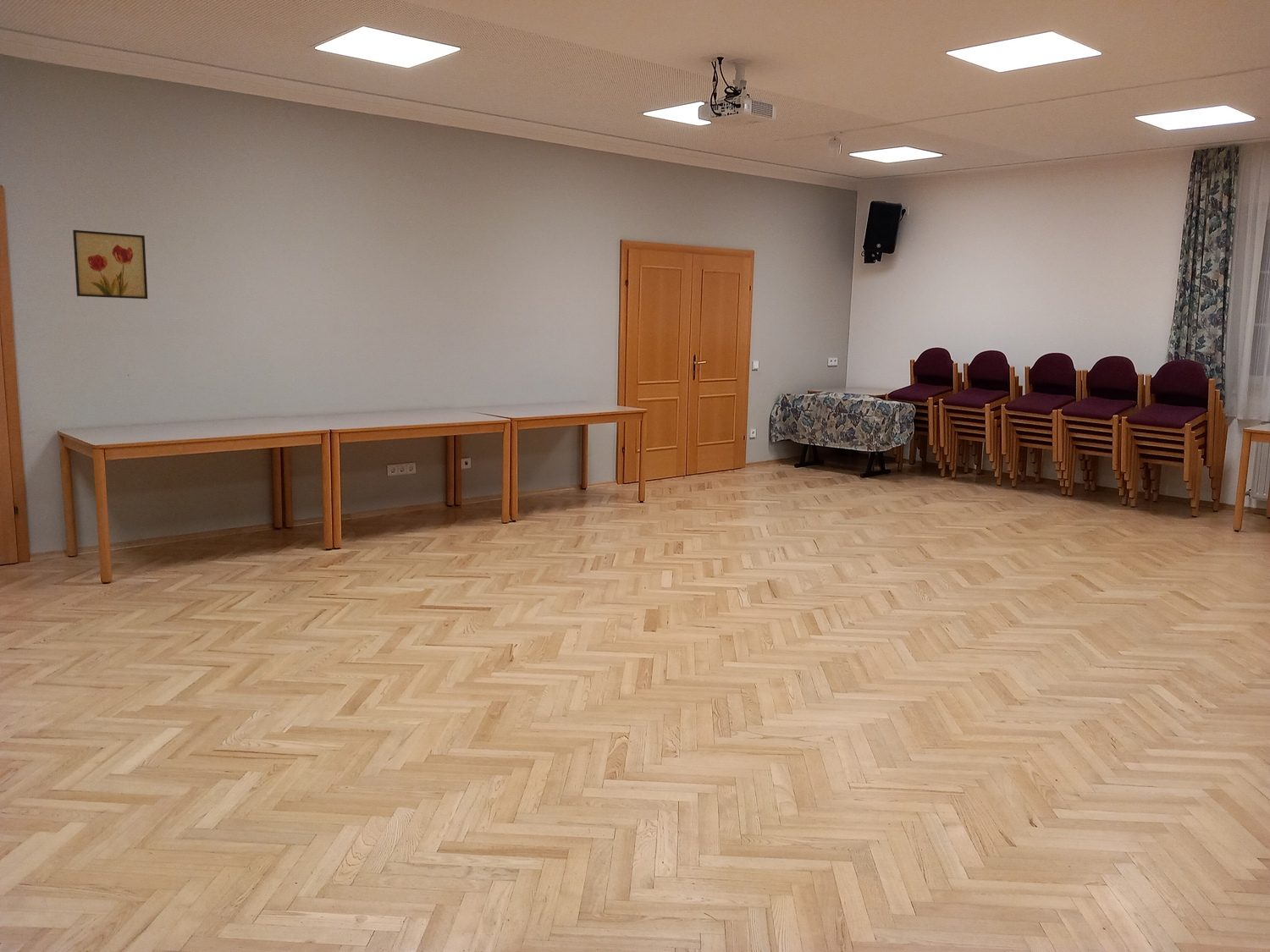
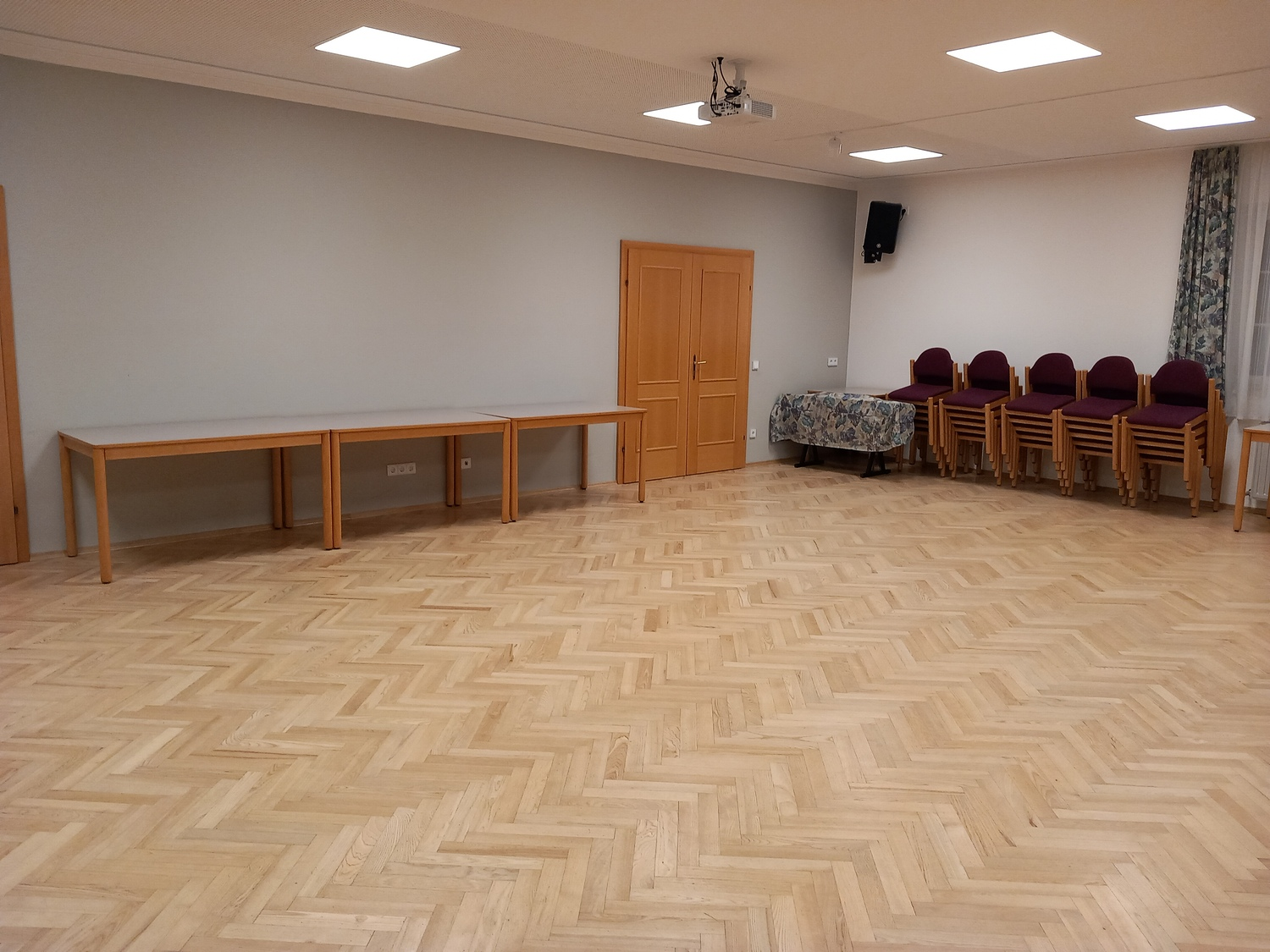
- wall art [72,229,148,300]
